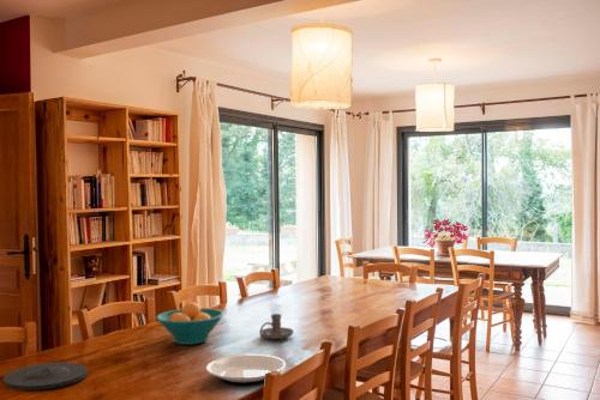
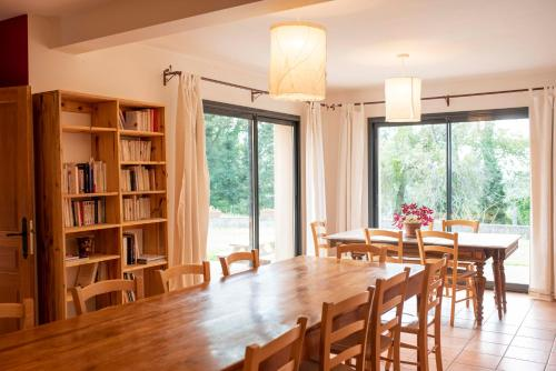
- candle holder [258,313,295,340]
- plate [205,353,287,386]
- plate [2,360,89,392]
- fruit bowl [155,301,226,346]
